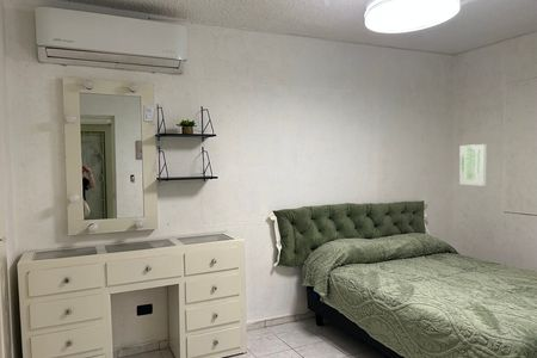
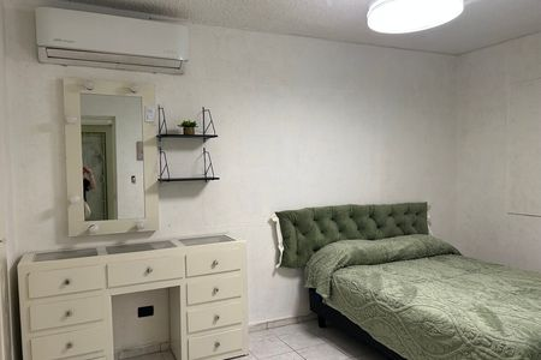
- wall art [458,143,488,187]
